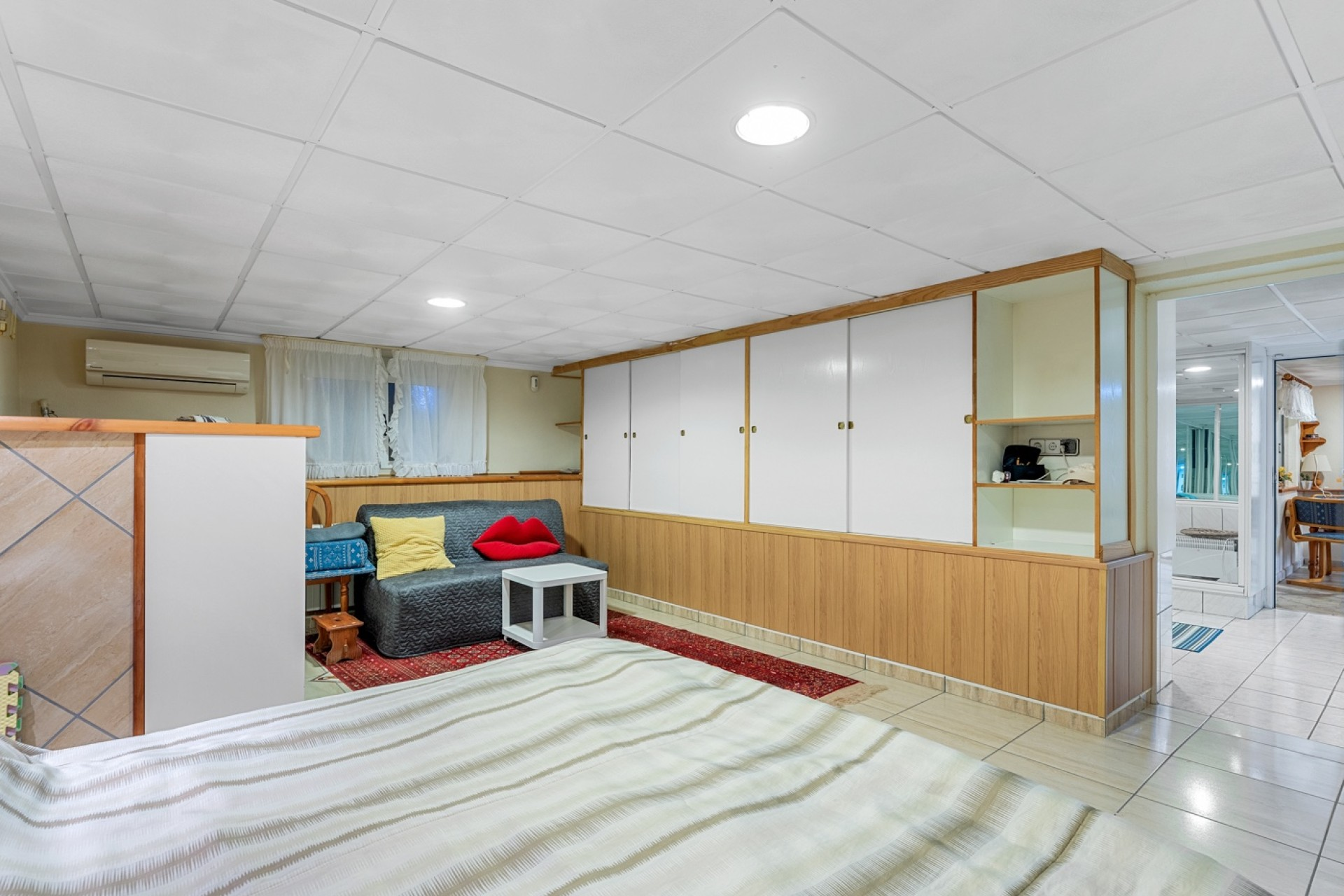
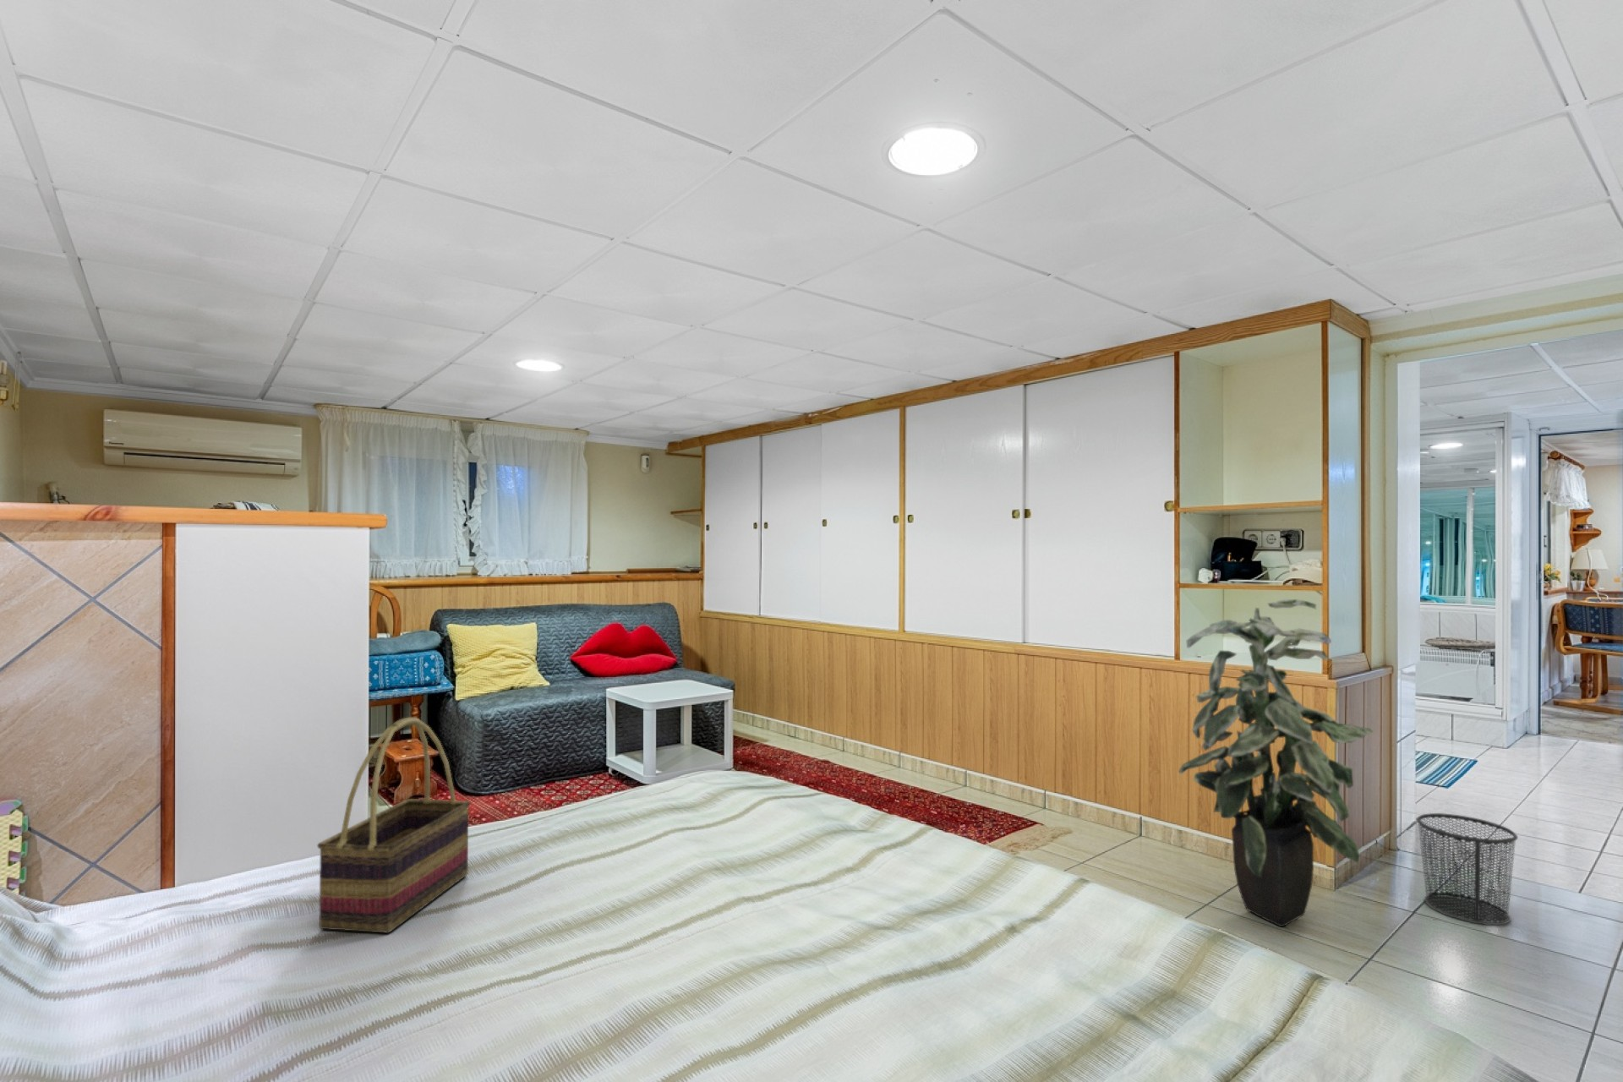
+ woven basket [316,716,472,933]
+ waste bin [1415,813,1519,925]
+ indoor plant [1177,599,1374,927]
